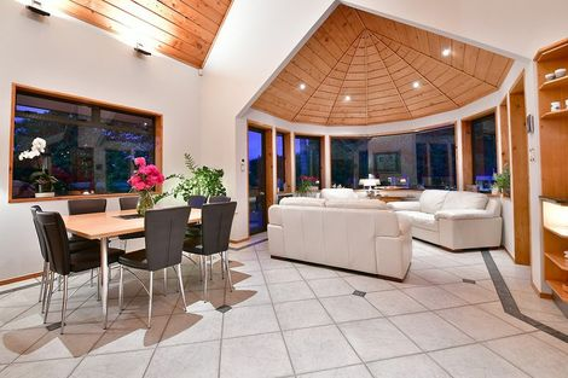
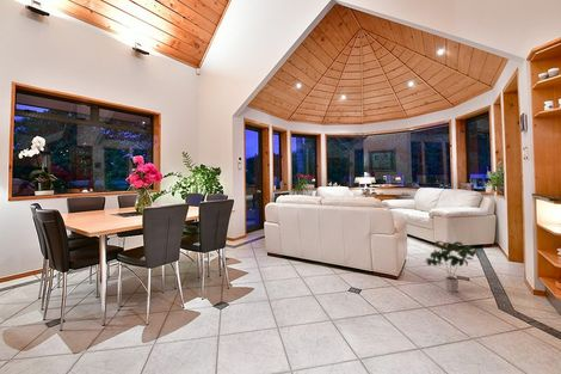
+ potted plant [424,240,480,293]
